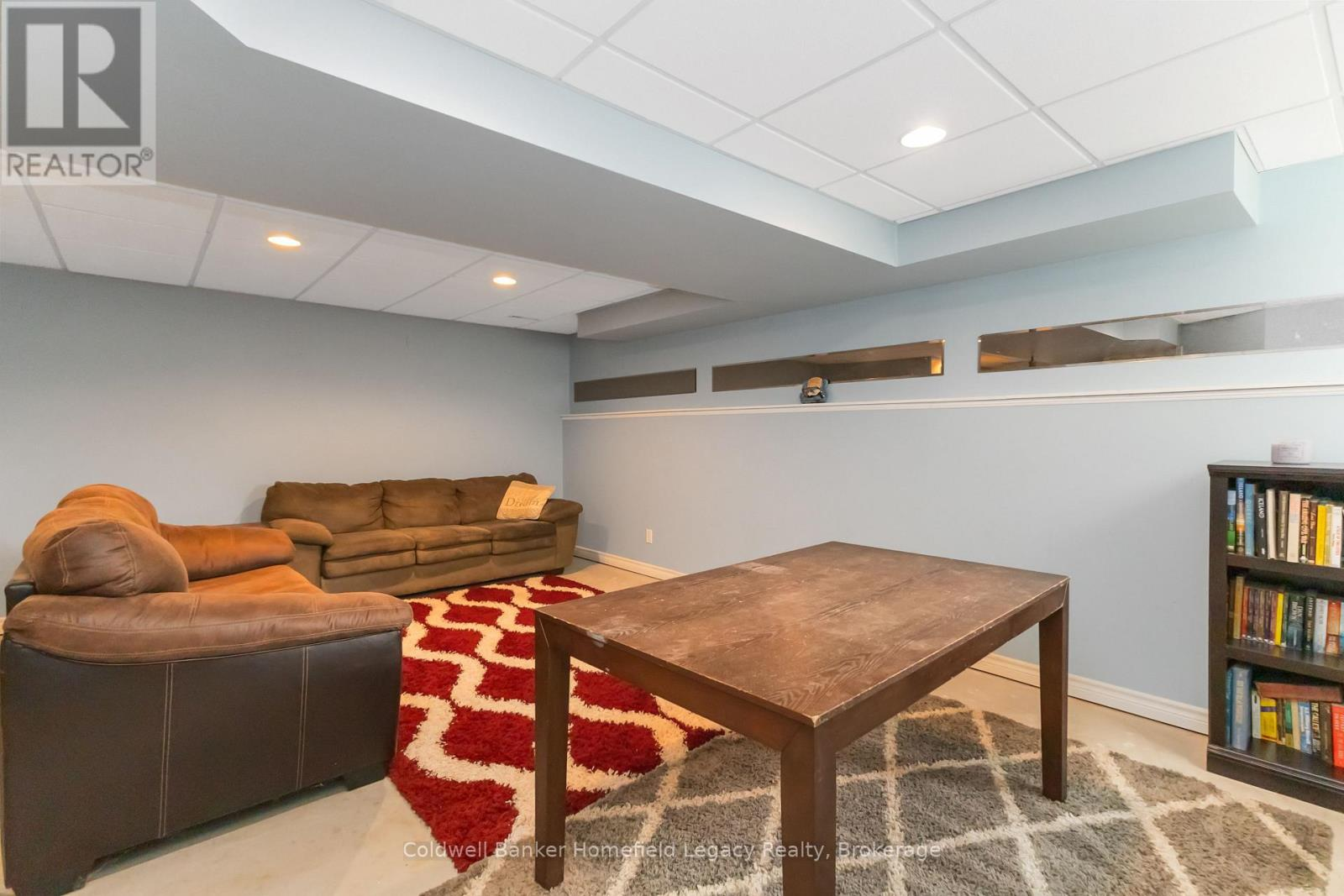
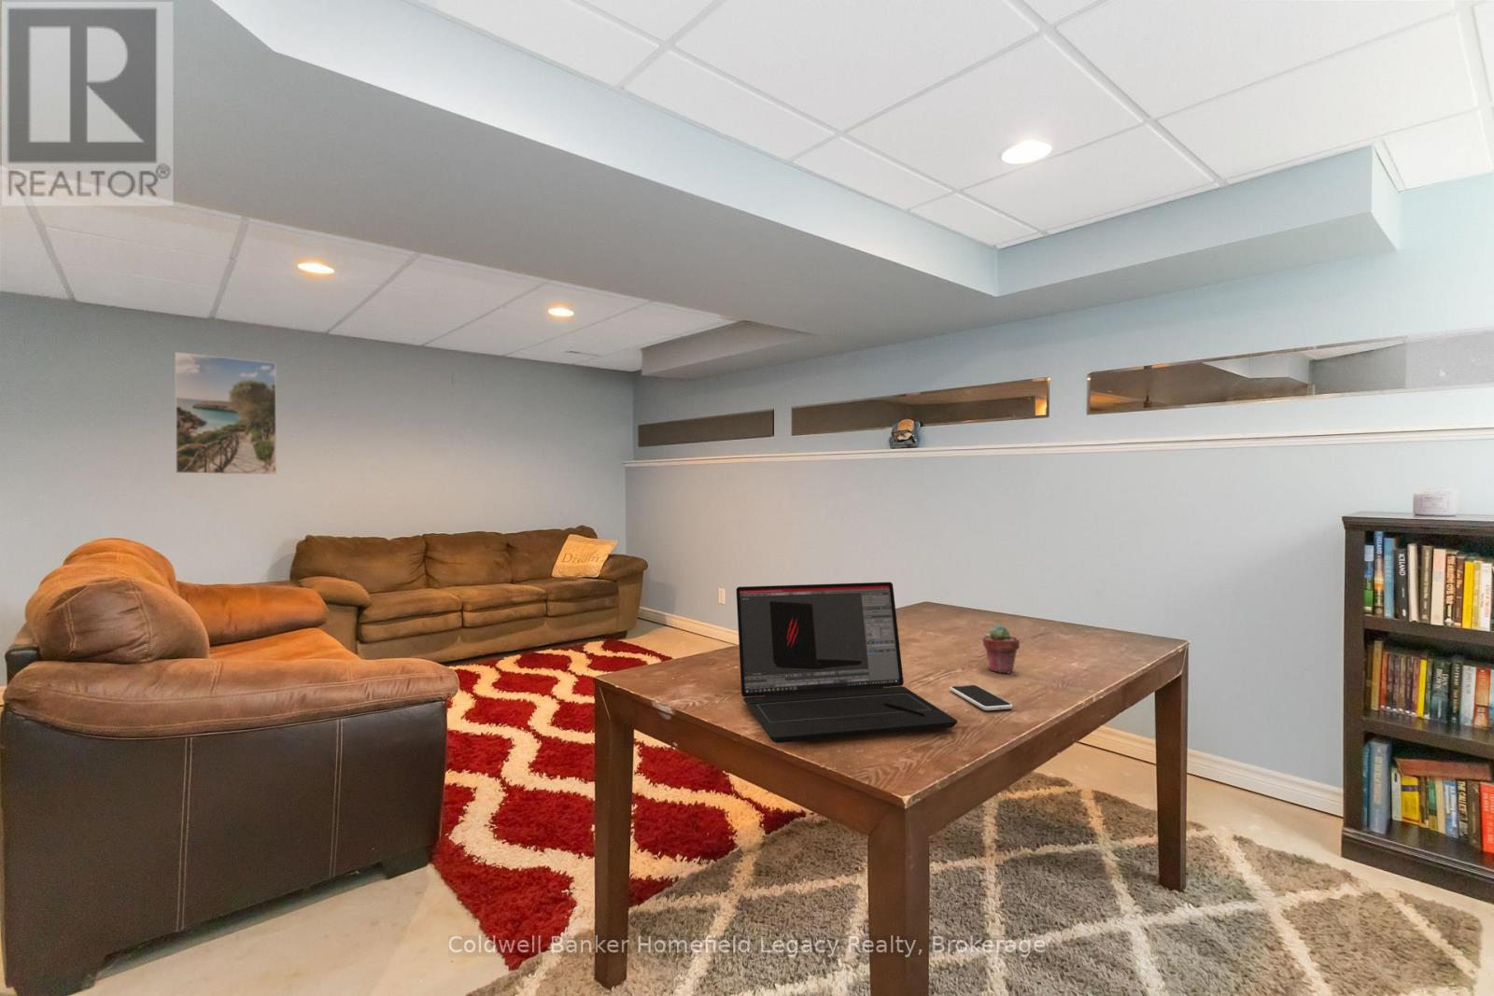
+ smartphone [948,685,1013,711]
+ potted succulent [982,624,1020,675]
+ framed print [175,351,277,475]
+ laptop [736,581,958,744]
